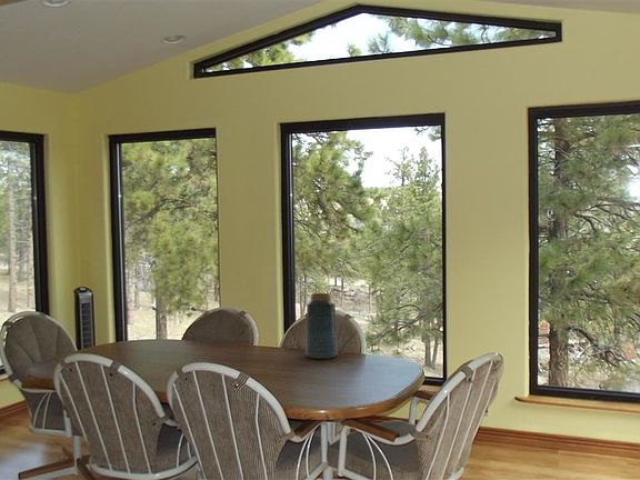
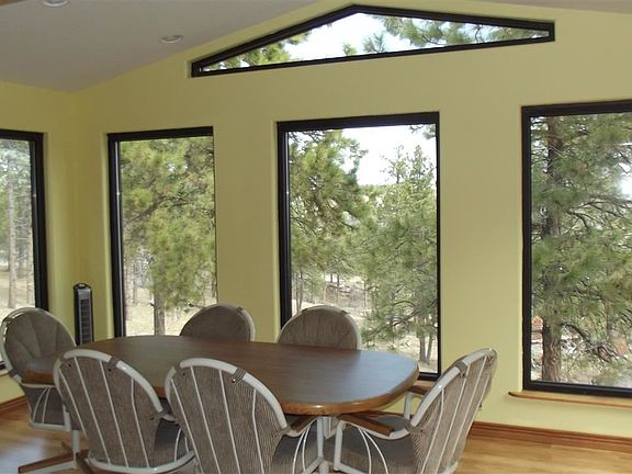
- vase [304,292,339,360]
